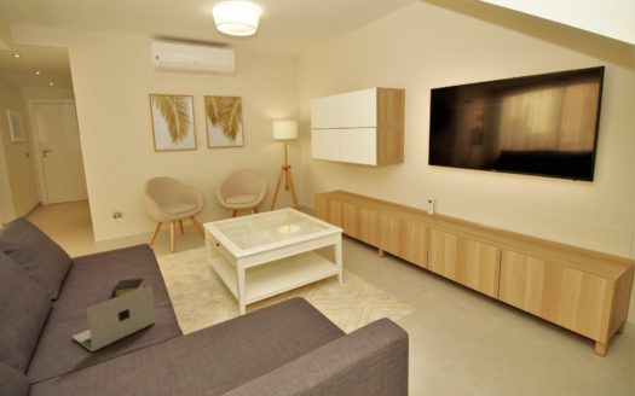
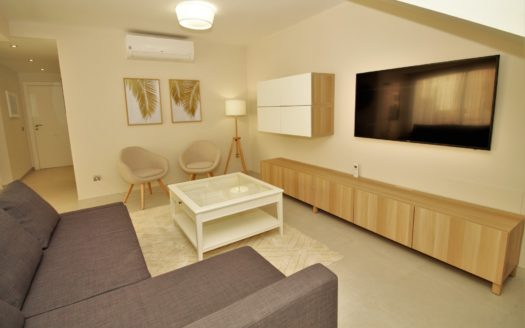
- book [110,276,146,298]
- laptop [71,284,156,353]
